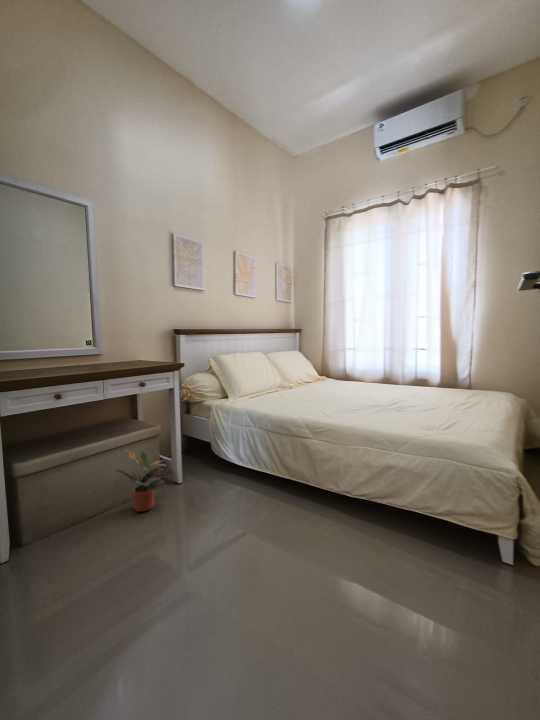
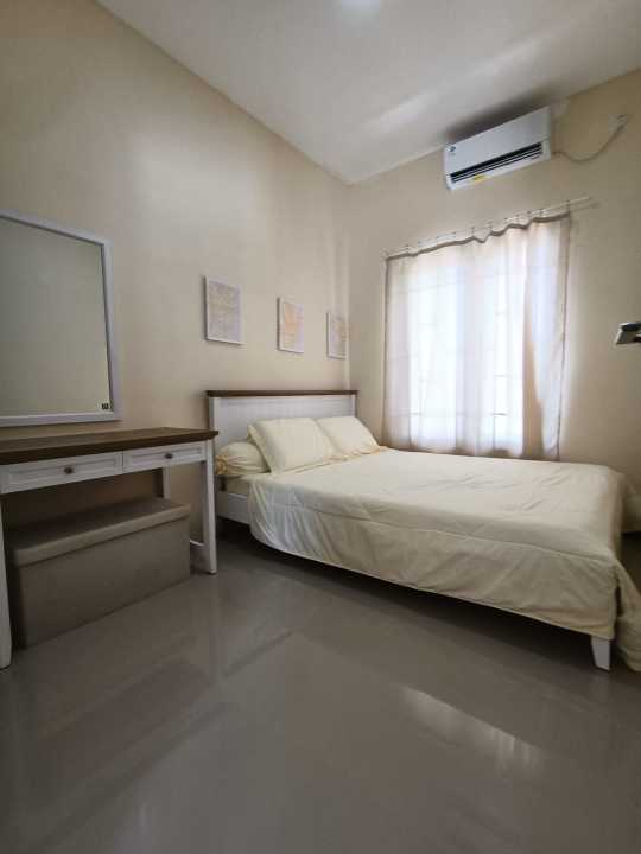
- potted plant [114,449,169,513]
